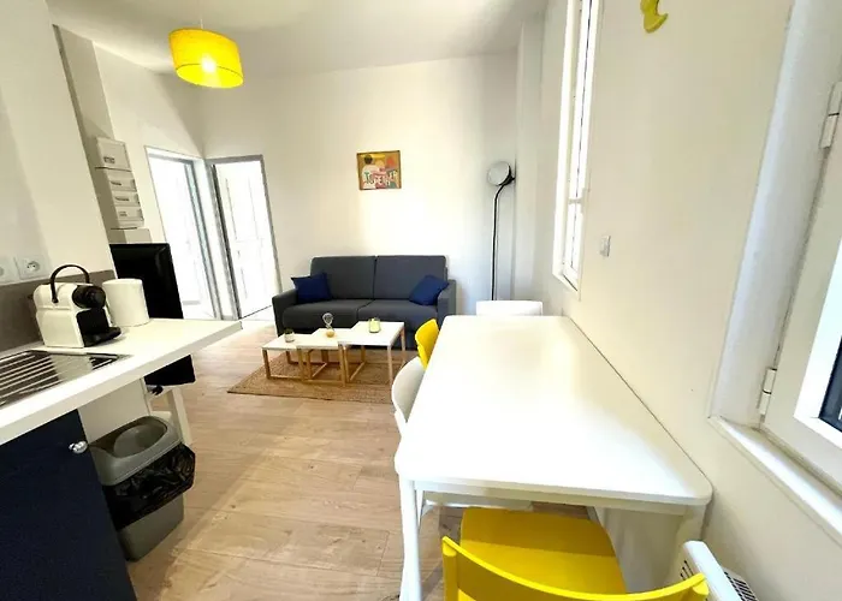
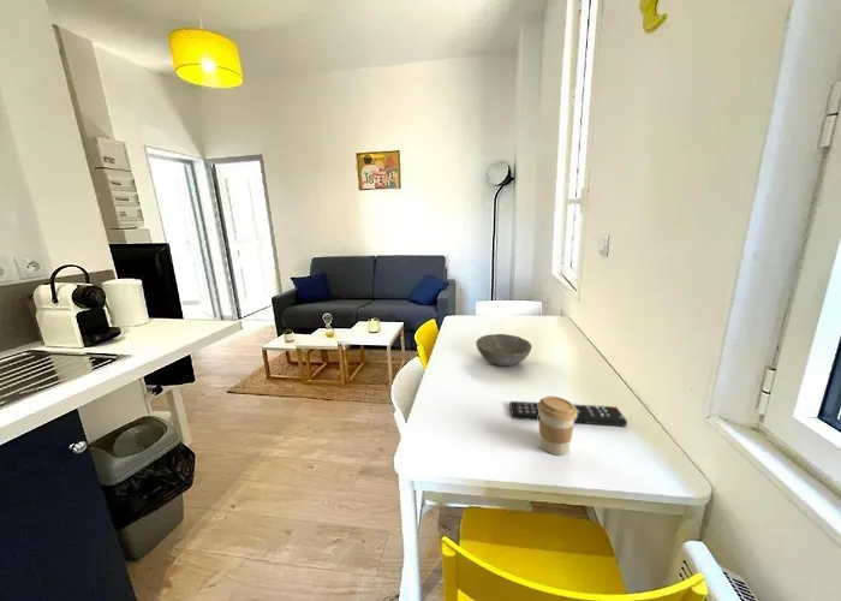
+ coffee cup [537,395,577,457]
+ remote control [508,400,628,428]
+ bowl [475,333,532,368]
